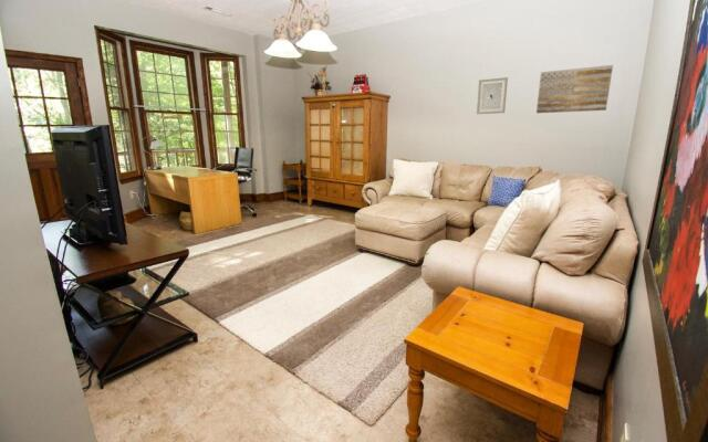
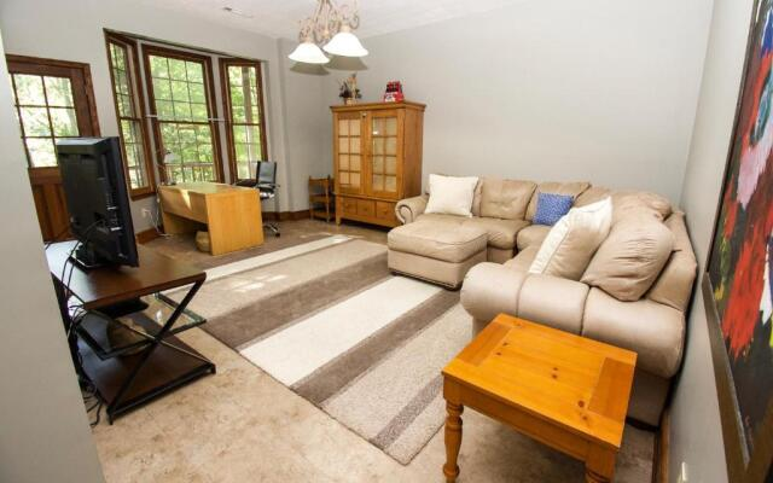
- wall art [535,64,614,114]
- wall art [476,76,509,115]
